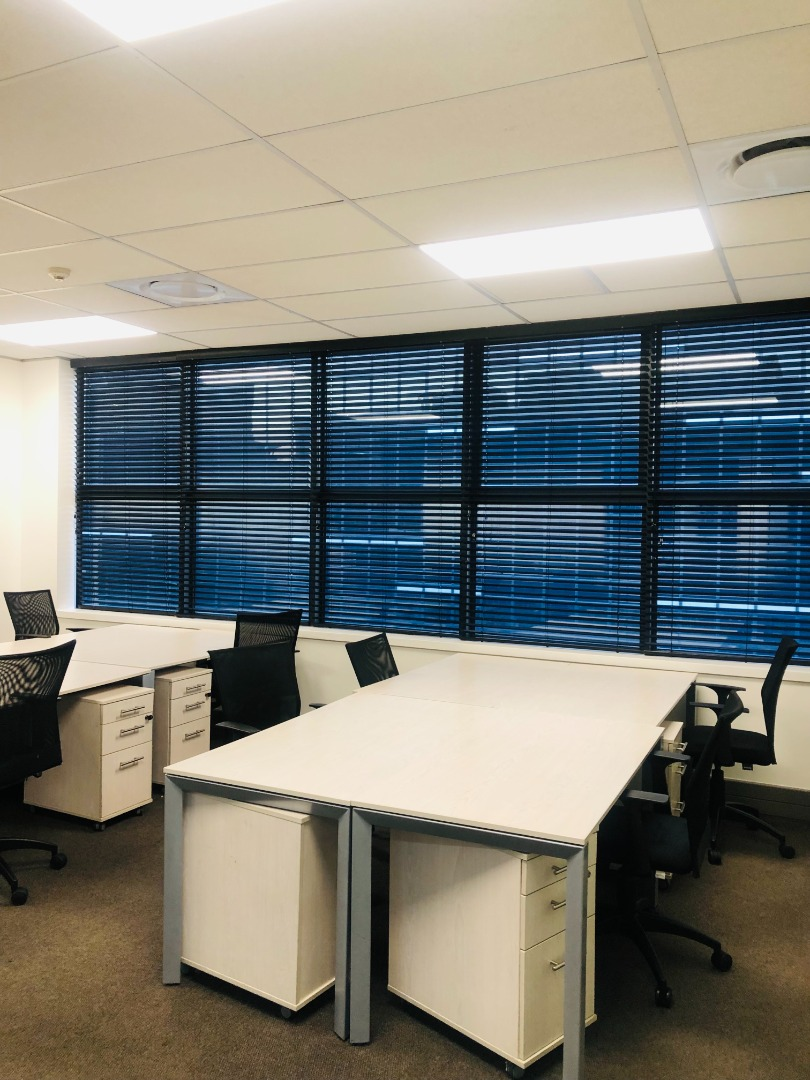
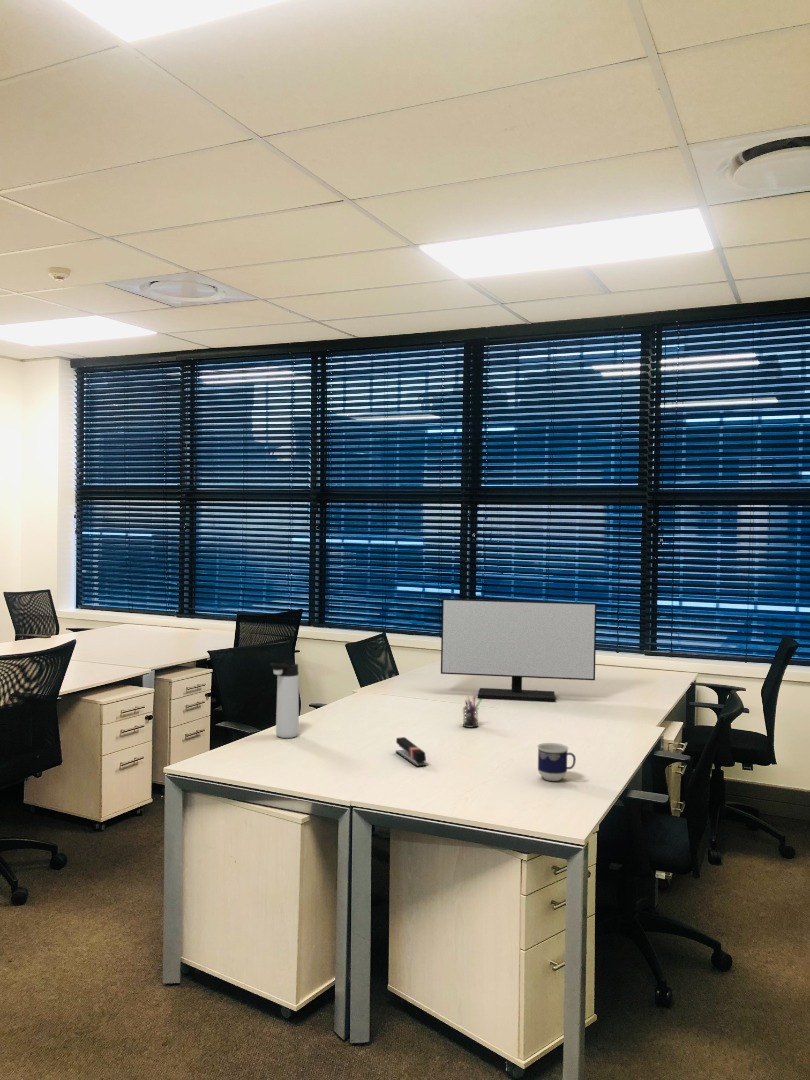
+ thermos bottle [270,659,300,739]
+ stapler [395,736,427,768]
+ pen holder [462,695,483,729]
+ monitor [440,597,598,702]
+ cup [536,742,577,782]
